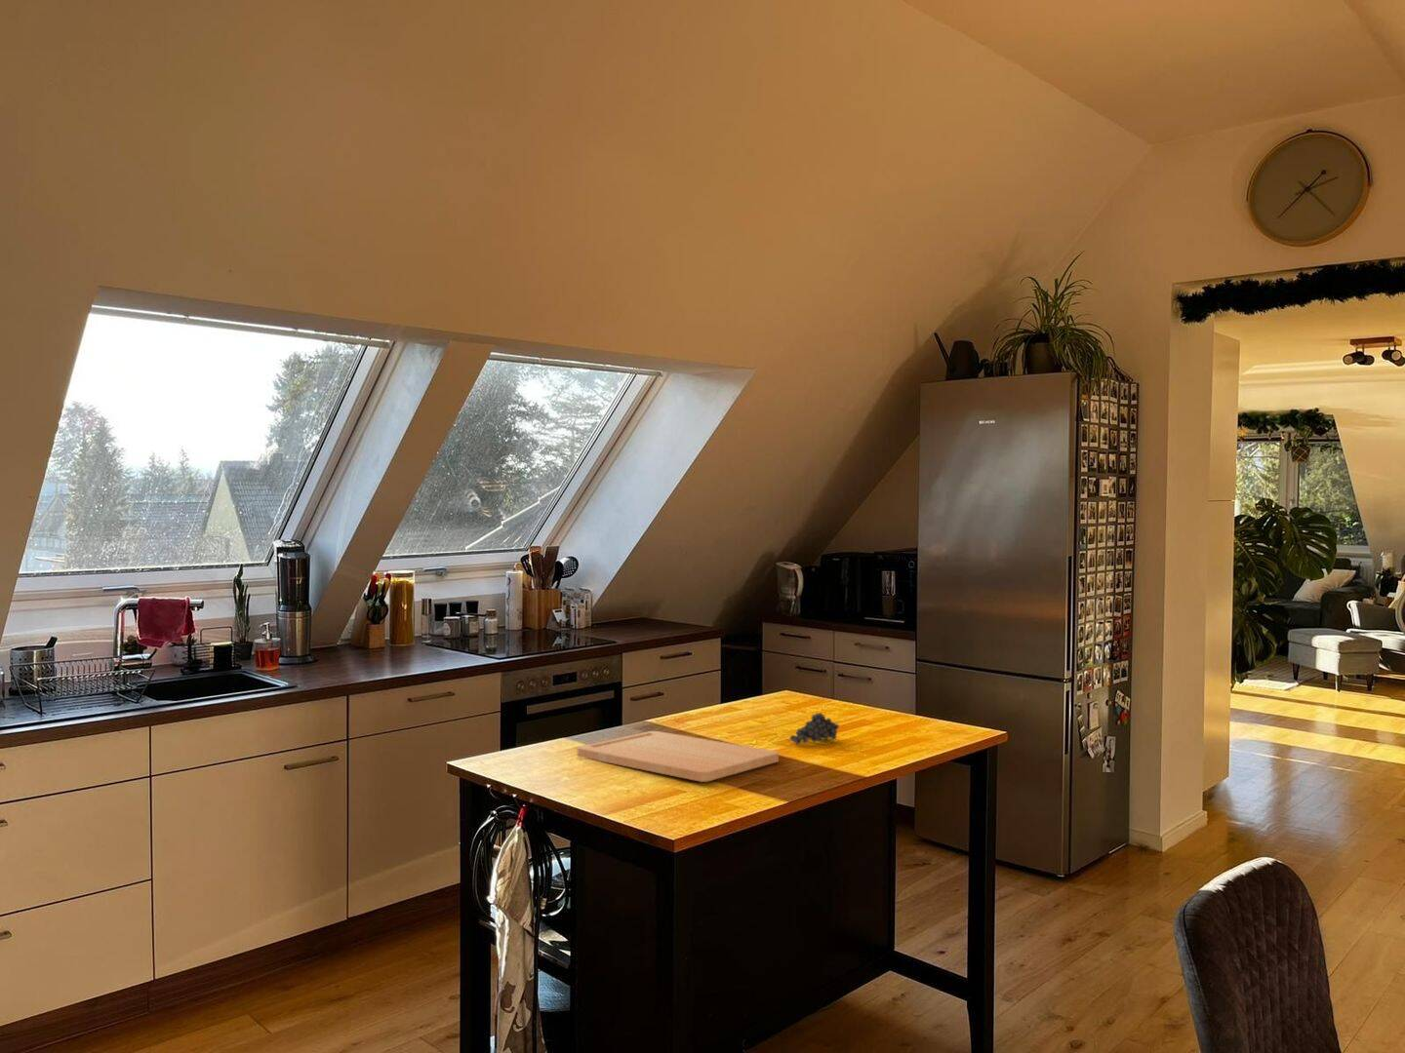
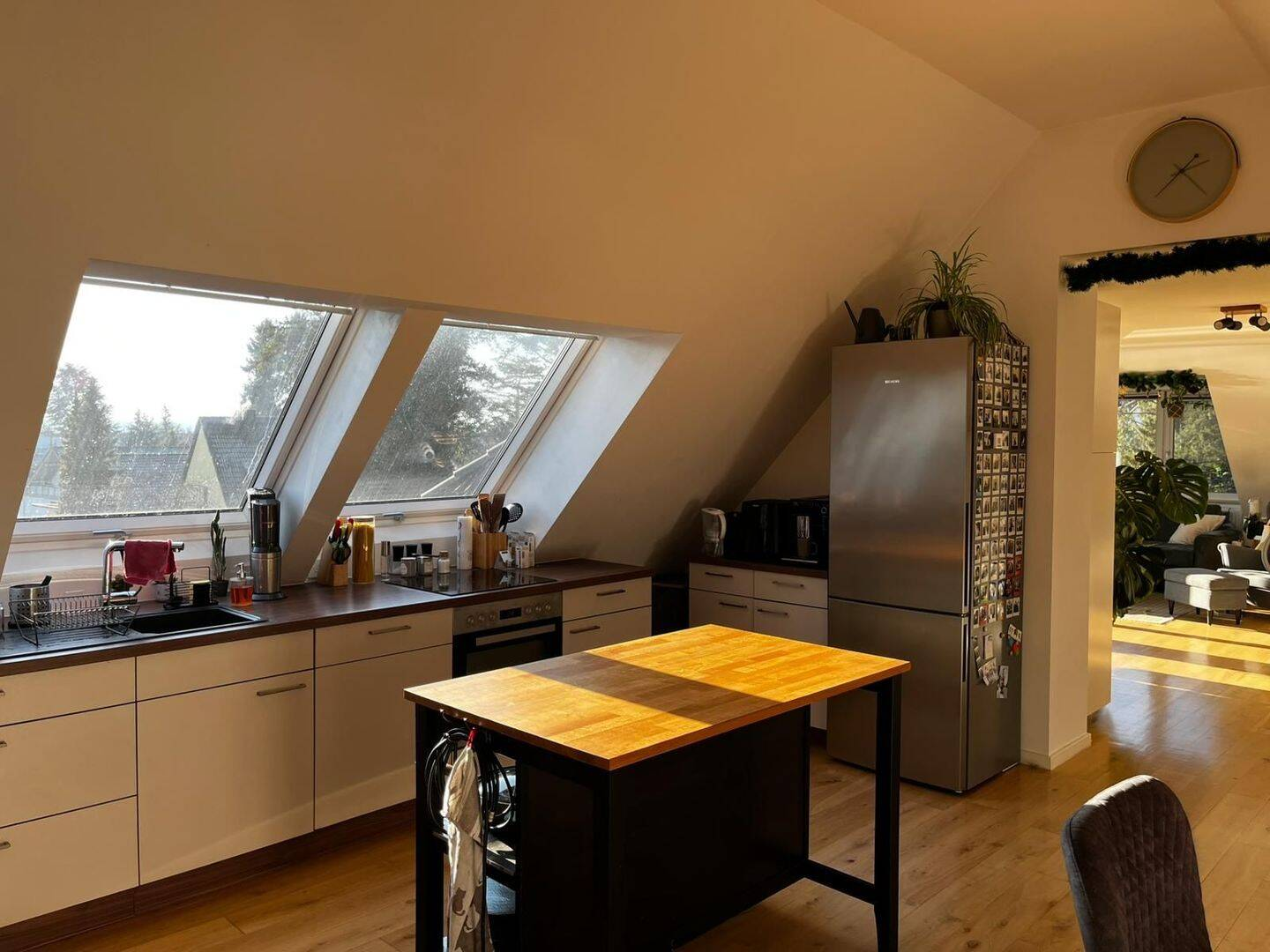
- cutting board [576,730,780,783]
- fruit [789,711,840,746]
